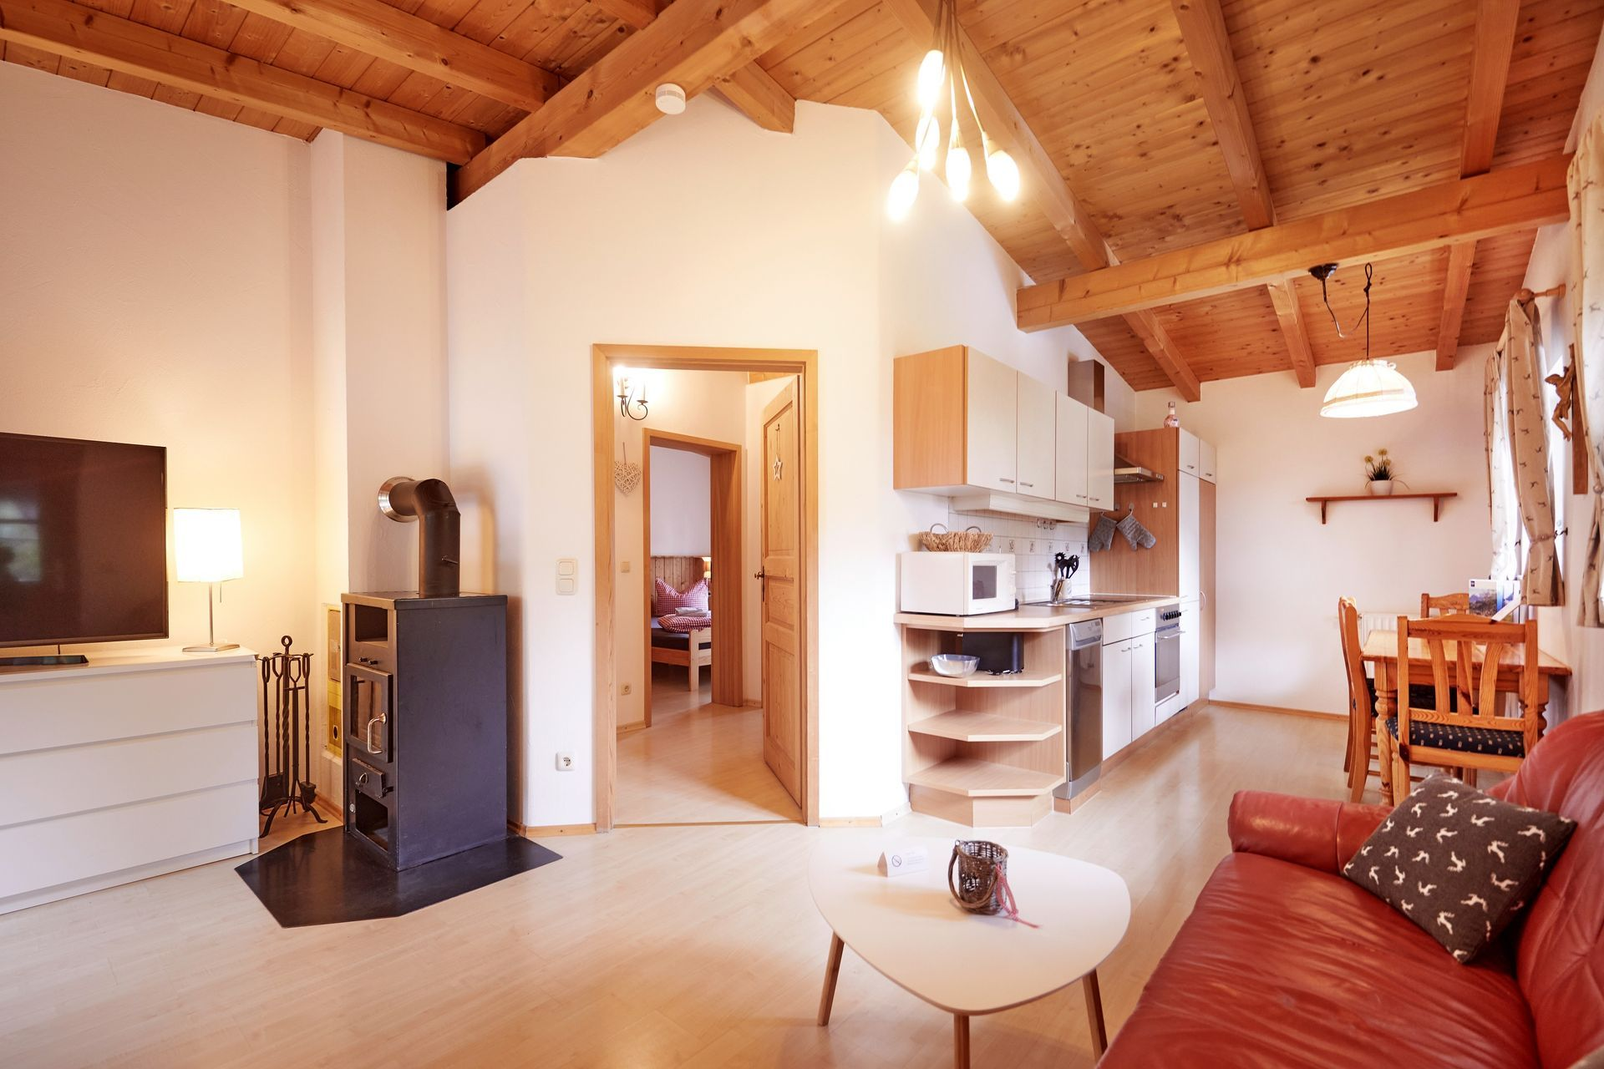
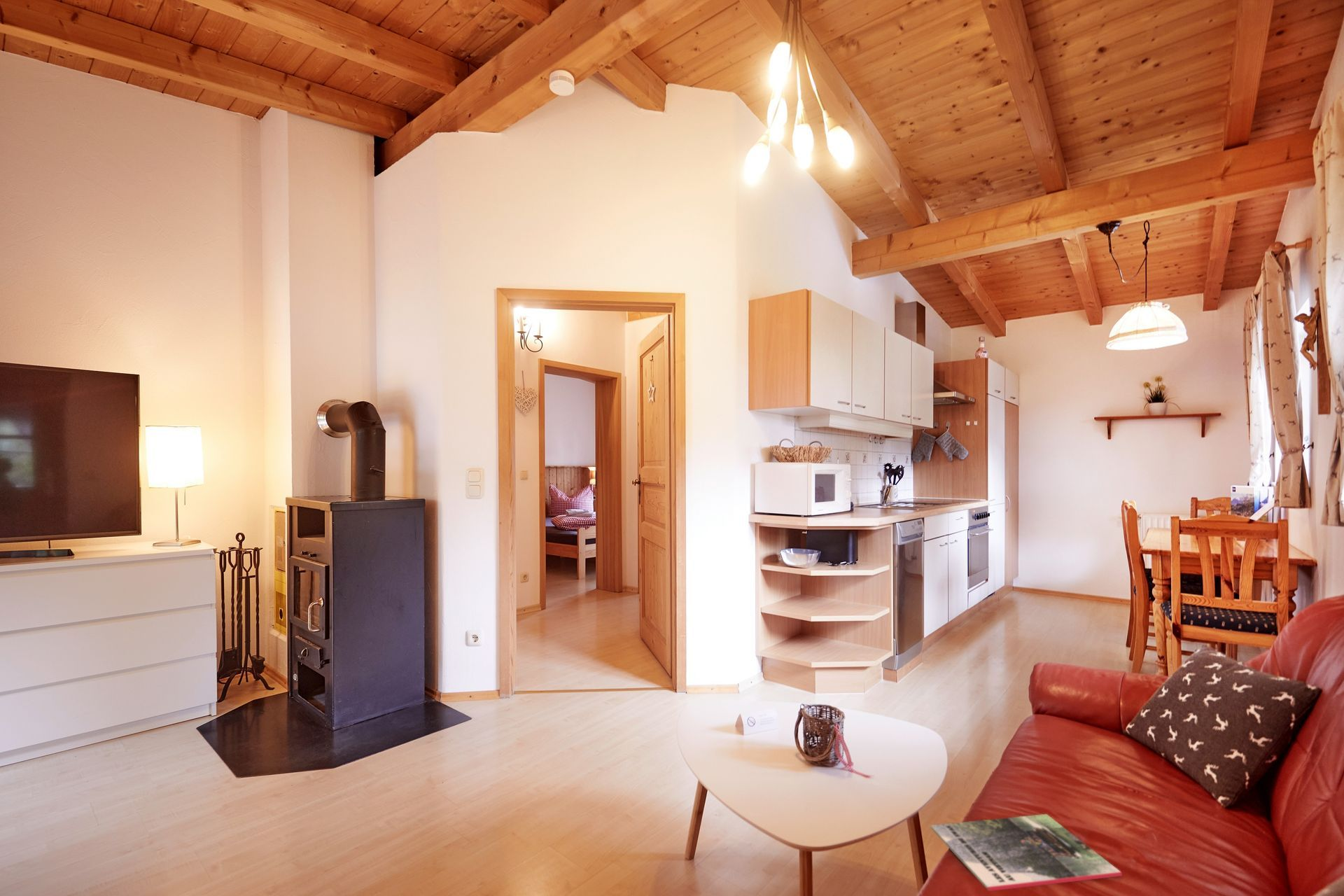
+ magazine [930,813,1123,892]
